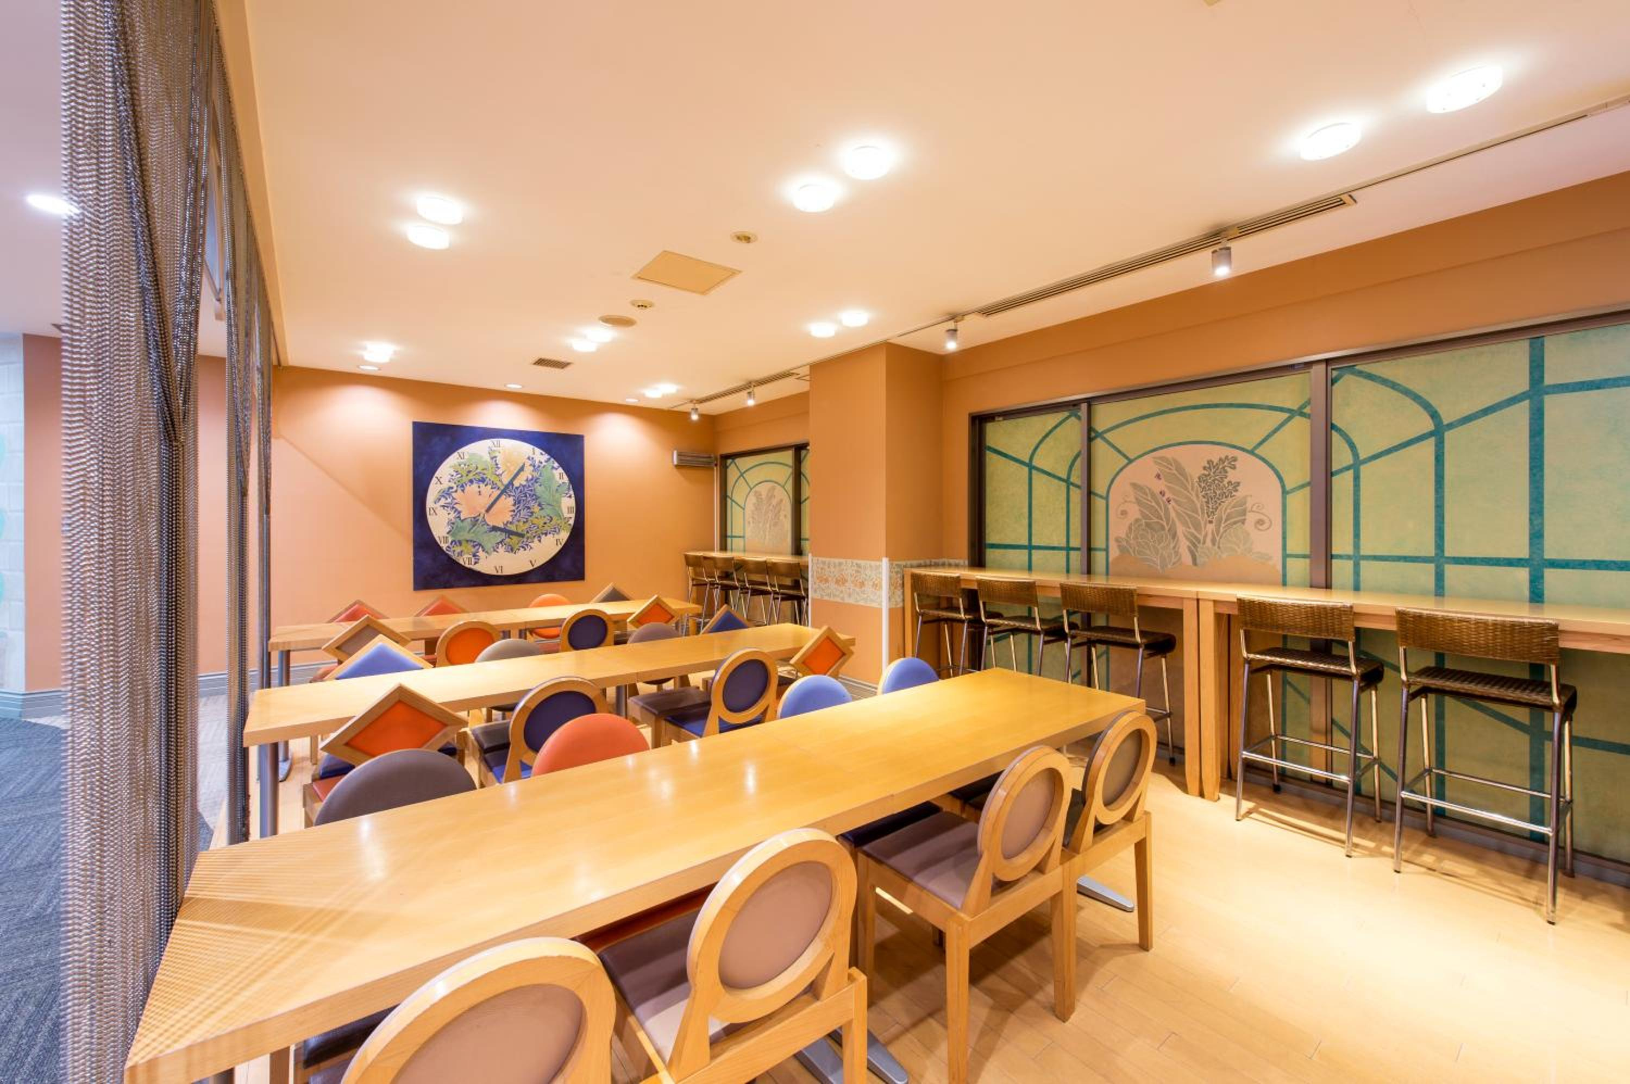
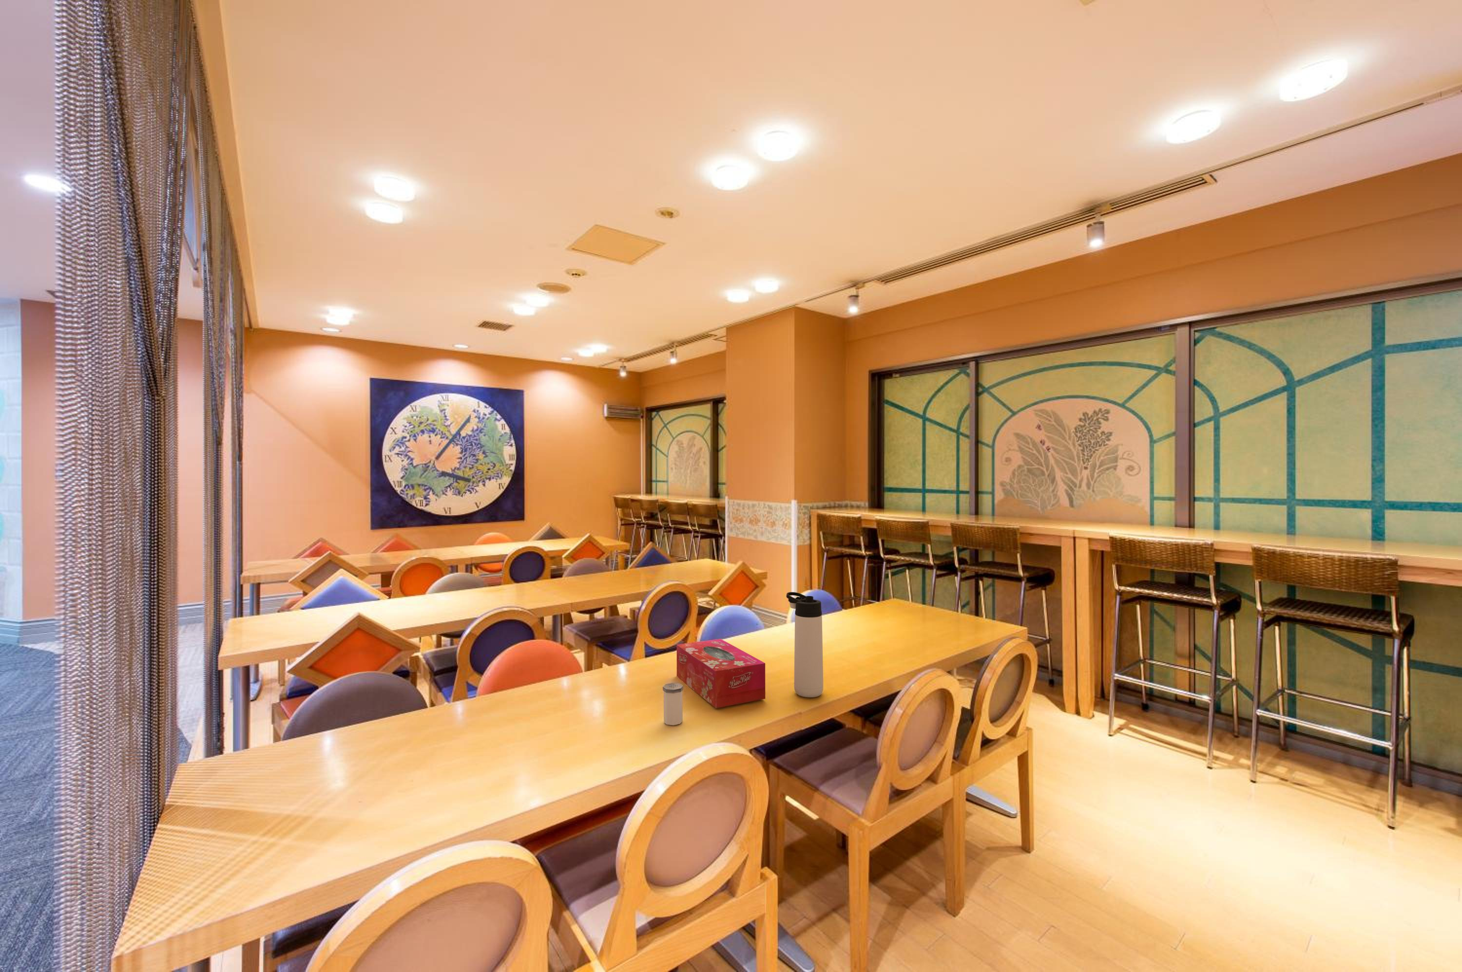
+ thermos bottle [786,591,824,698]
+ salt shaker [662,682,684,726]
+ tissue box [676,639,765,708]
